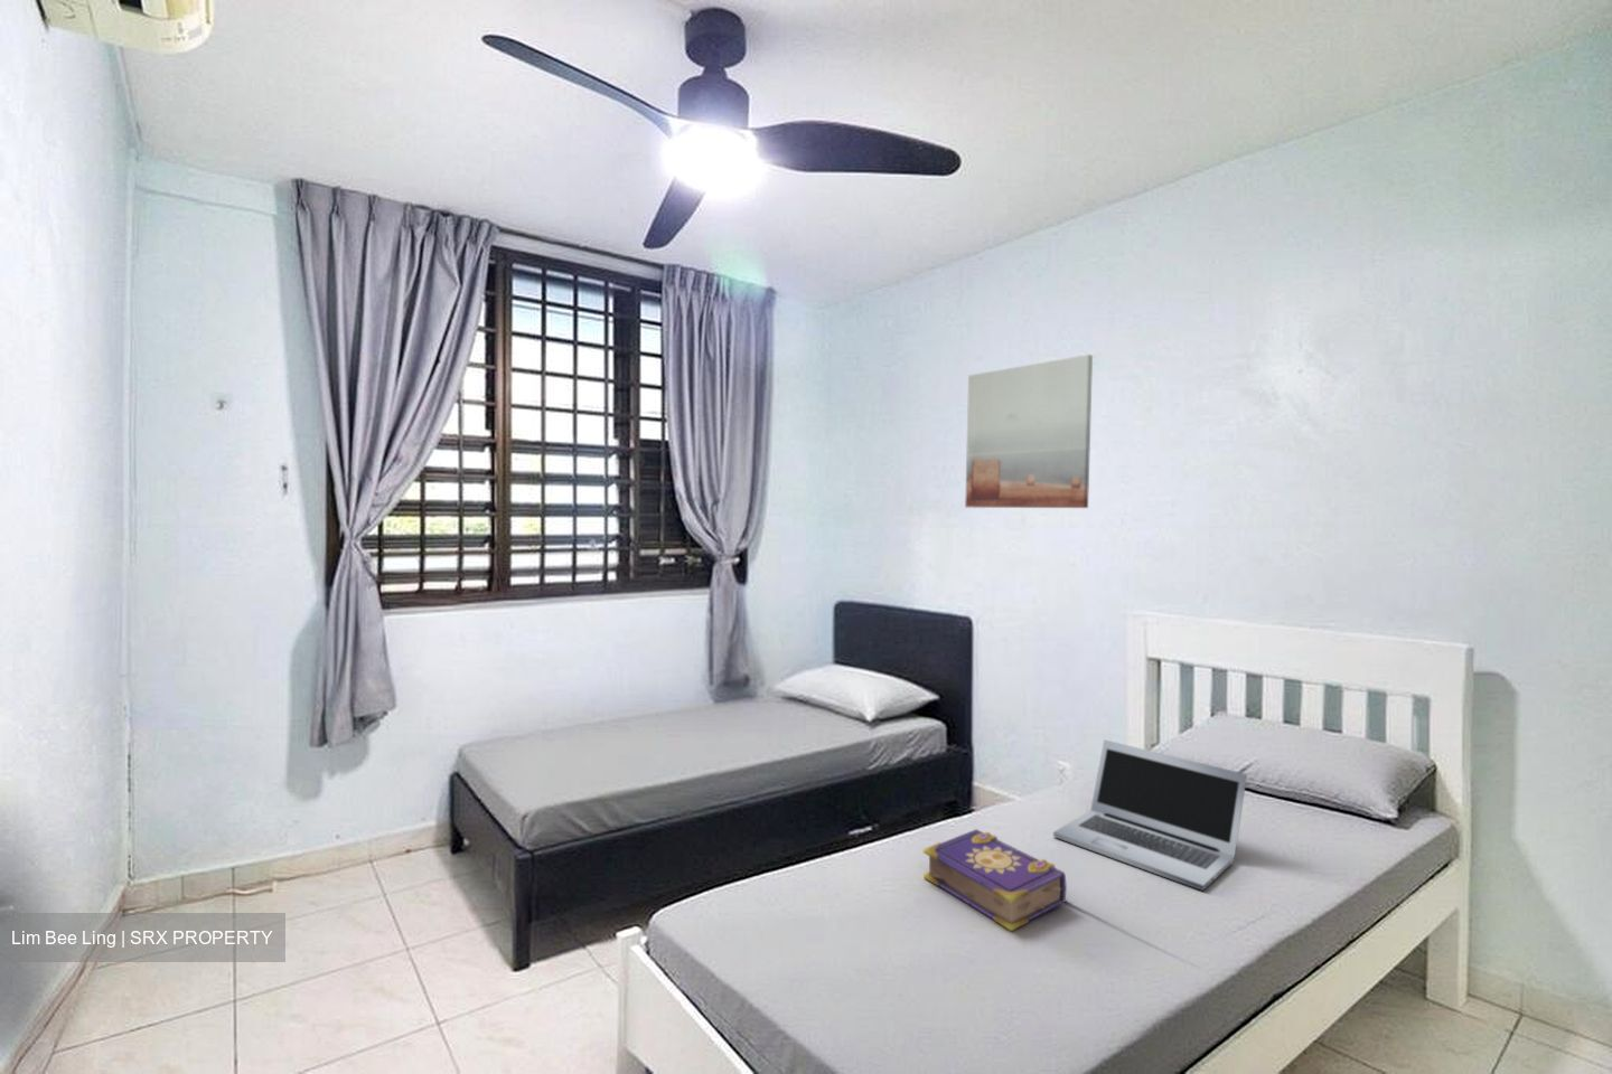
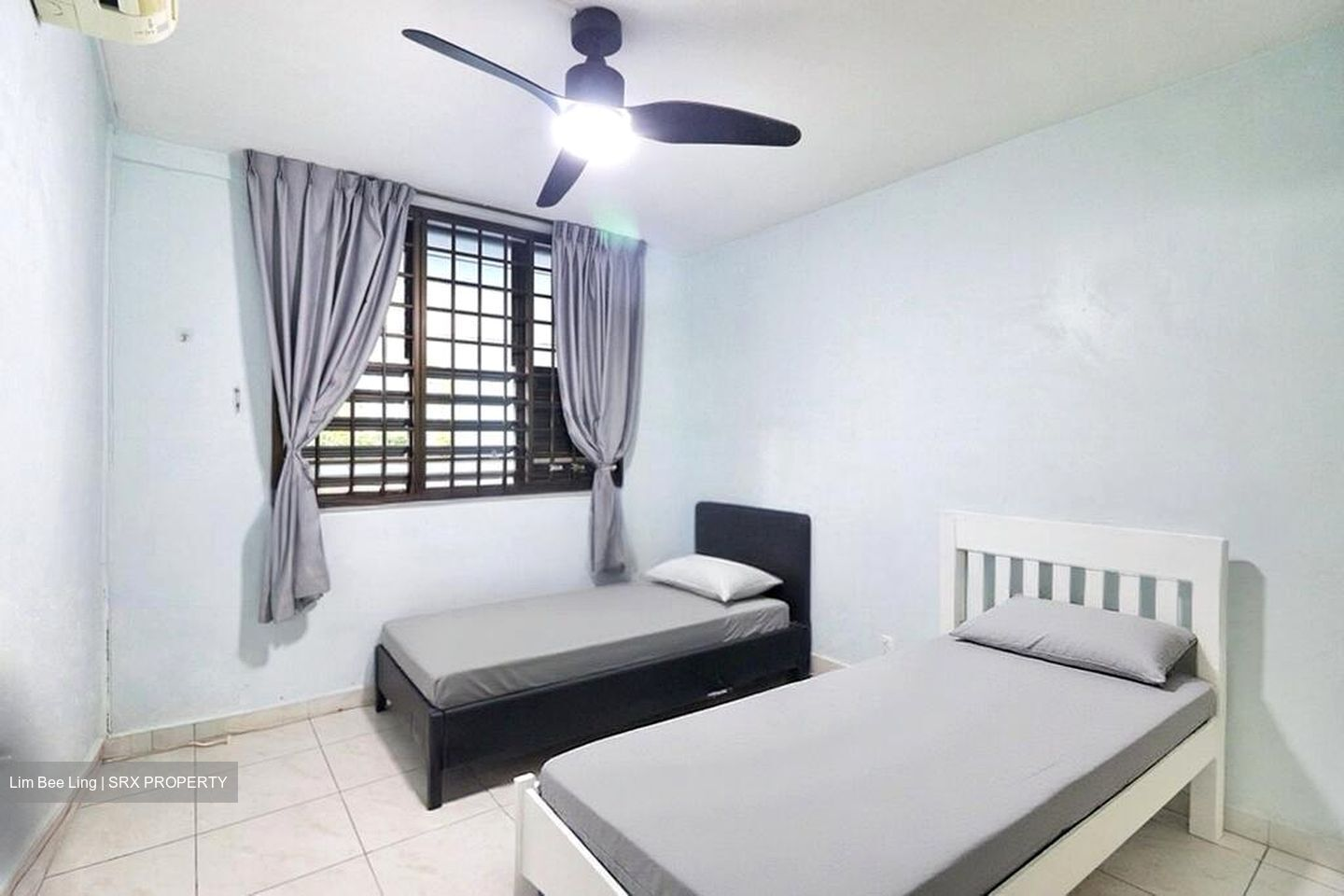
- wall art [964,354,1094,509]
- book [922,828,1067,931]
- laptop [1052,738,1249,892]
